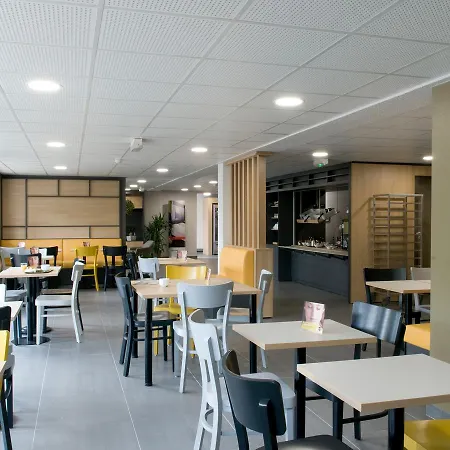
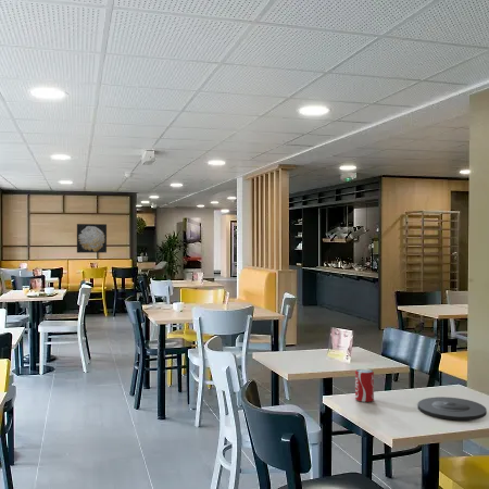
+ beverage can [354,368,375,403]
+ plate [416,396,488,422]
+ wall art [76,223,108,254]
